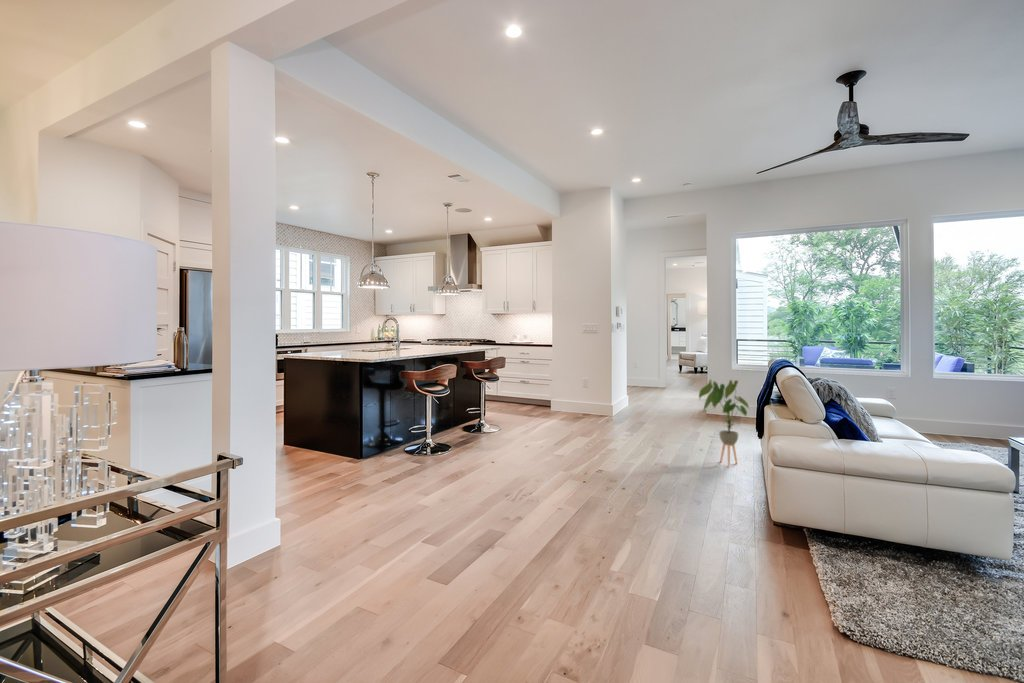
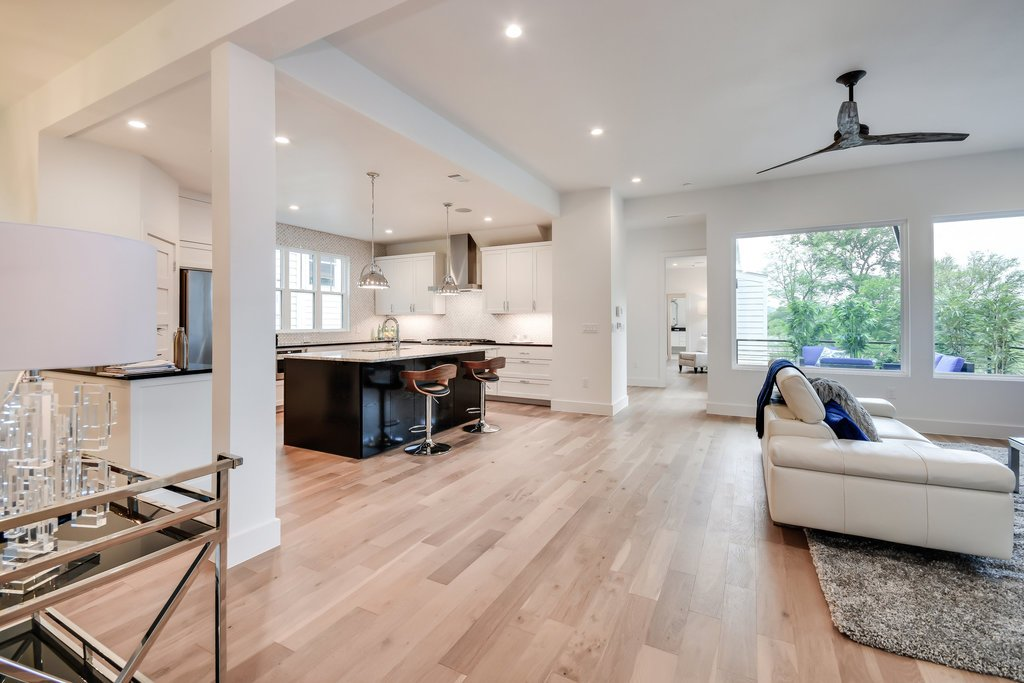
- house plant [698,378,750,467]
